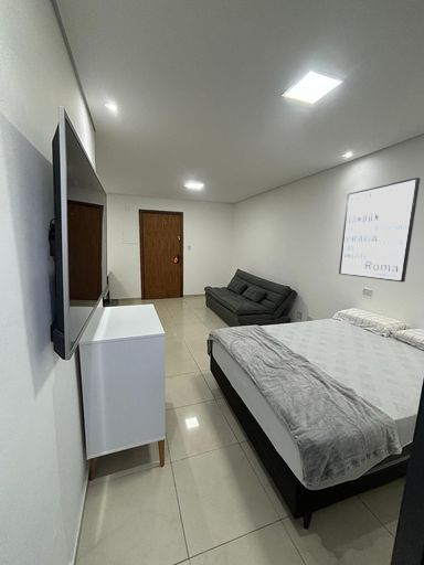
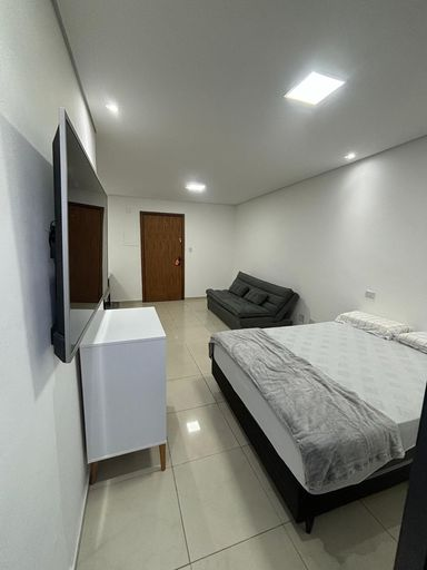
- wall art [338,177,421,284]
